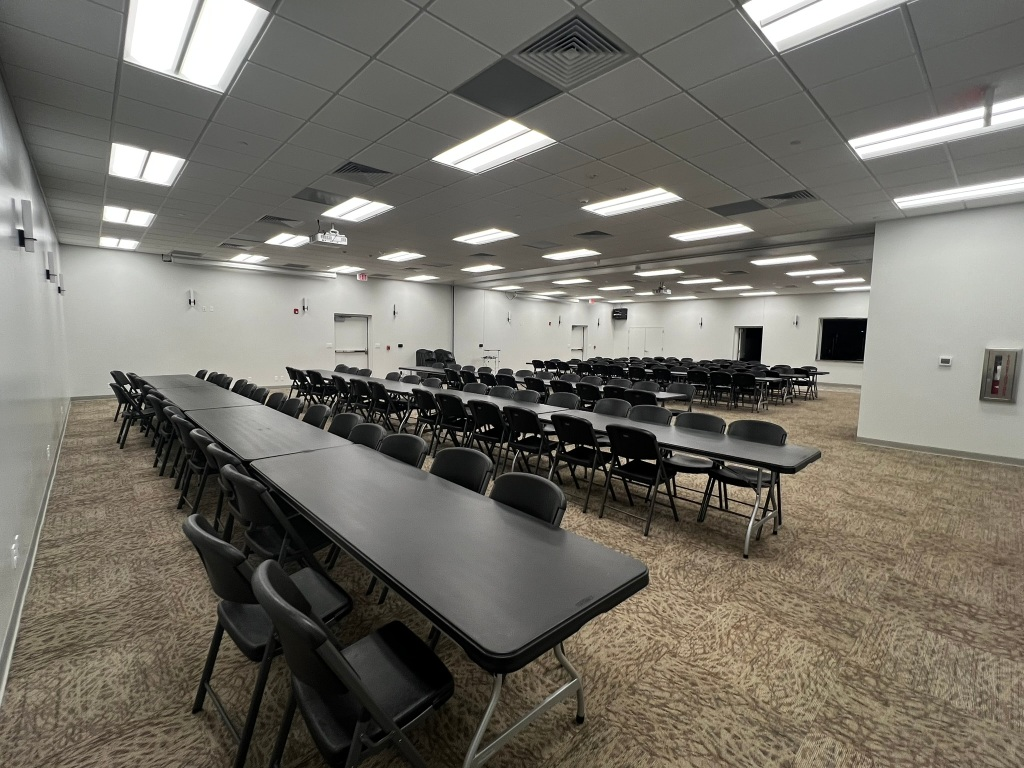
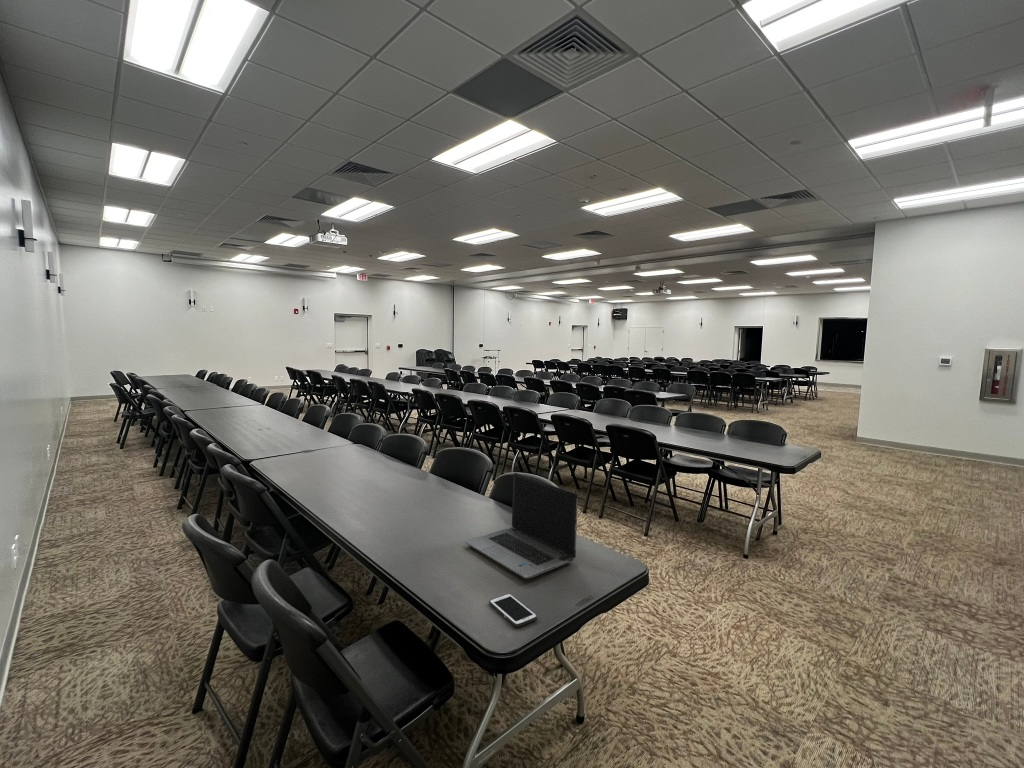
+ cell phone [488,592,538,628]
+ laptop computer [465,472,579,580]
